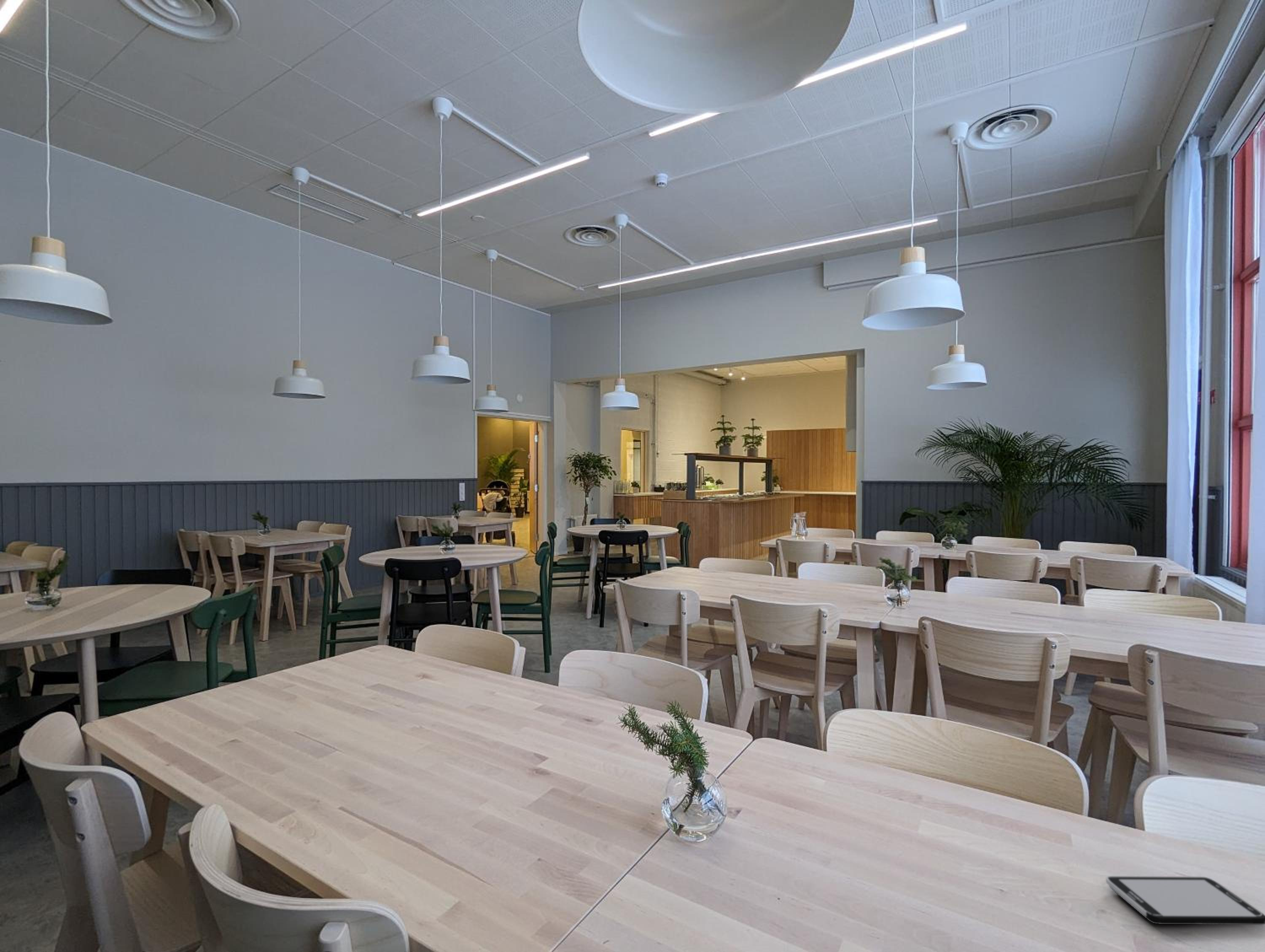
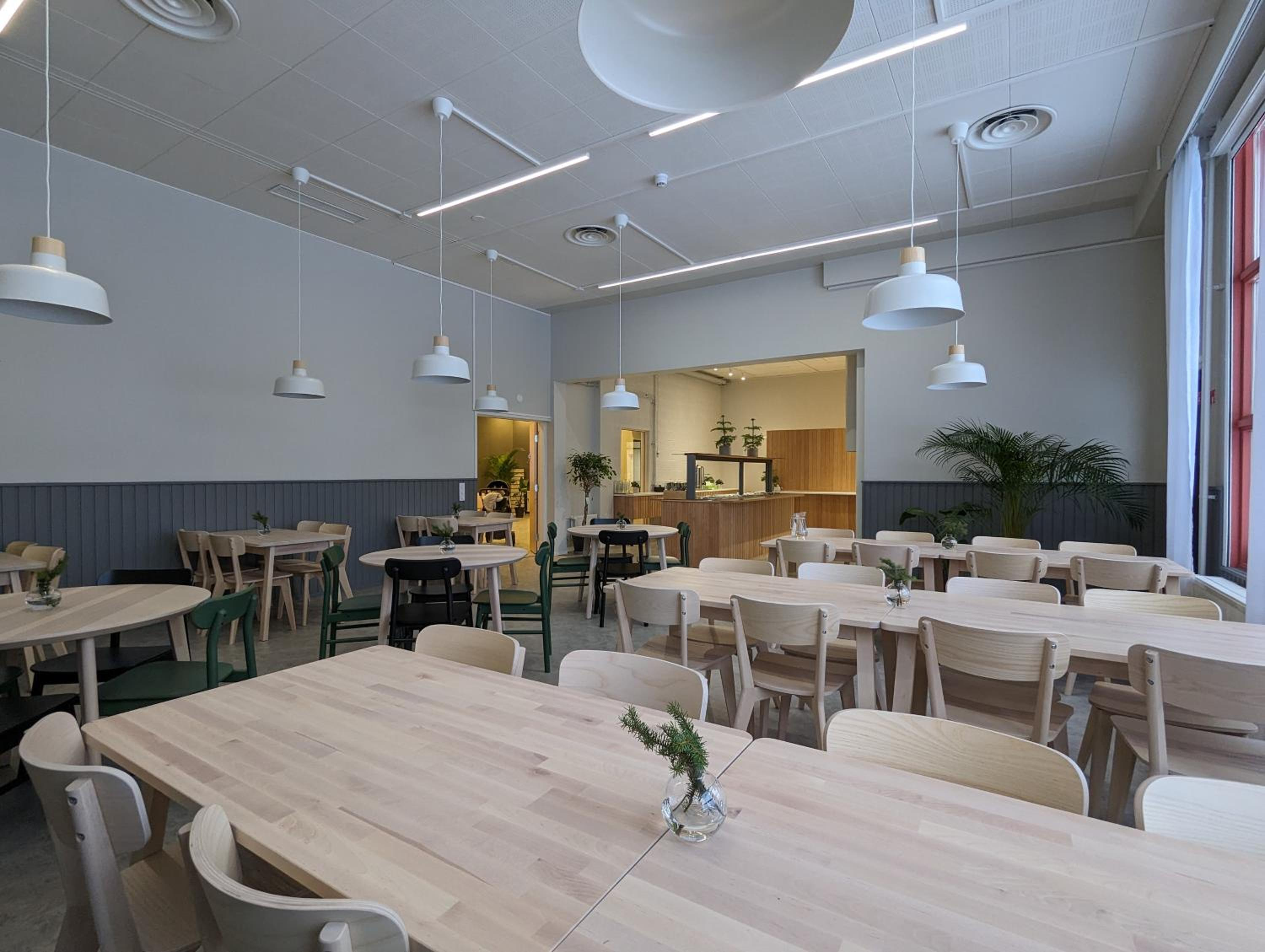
- smartphone [1105,875,1265,925]
